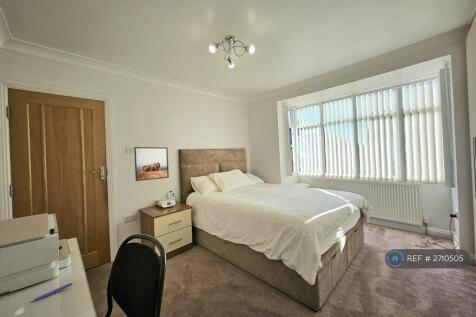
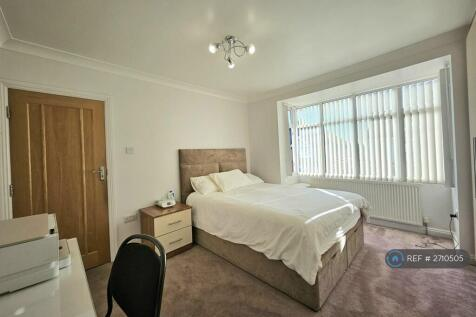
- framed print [133,146,170,182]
- pen [30,282,74,303]
